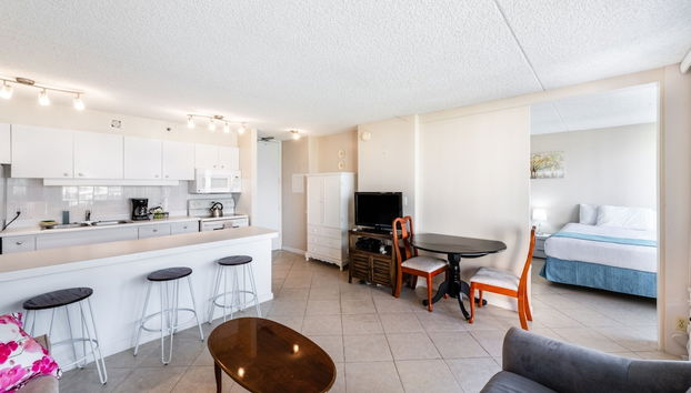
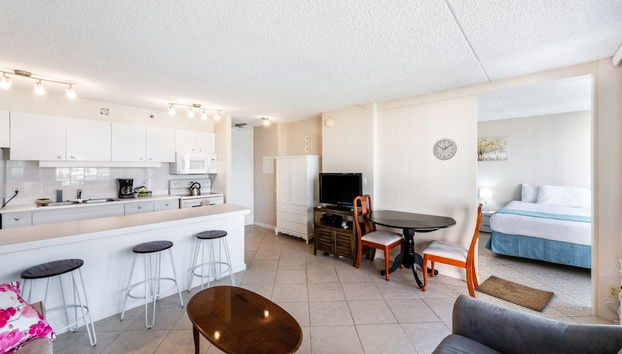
+ wall clock [432,137,458,161]
+ rug [473,275,555,313]
